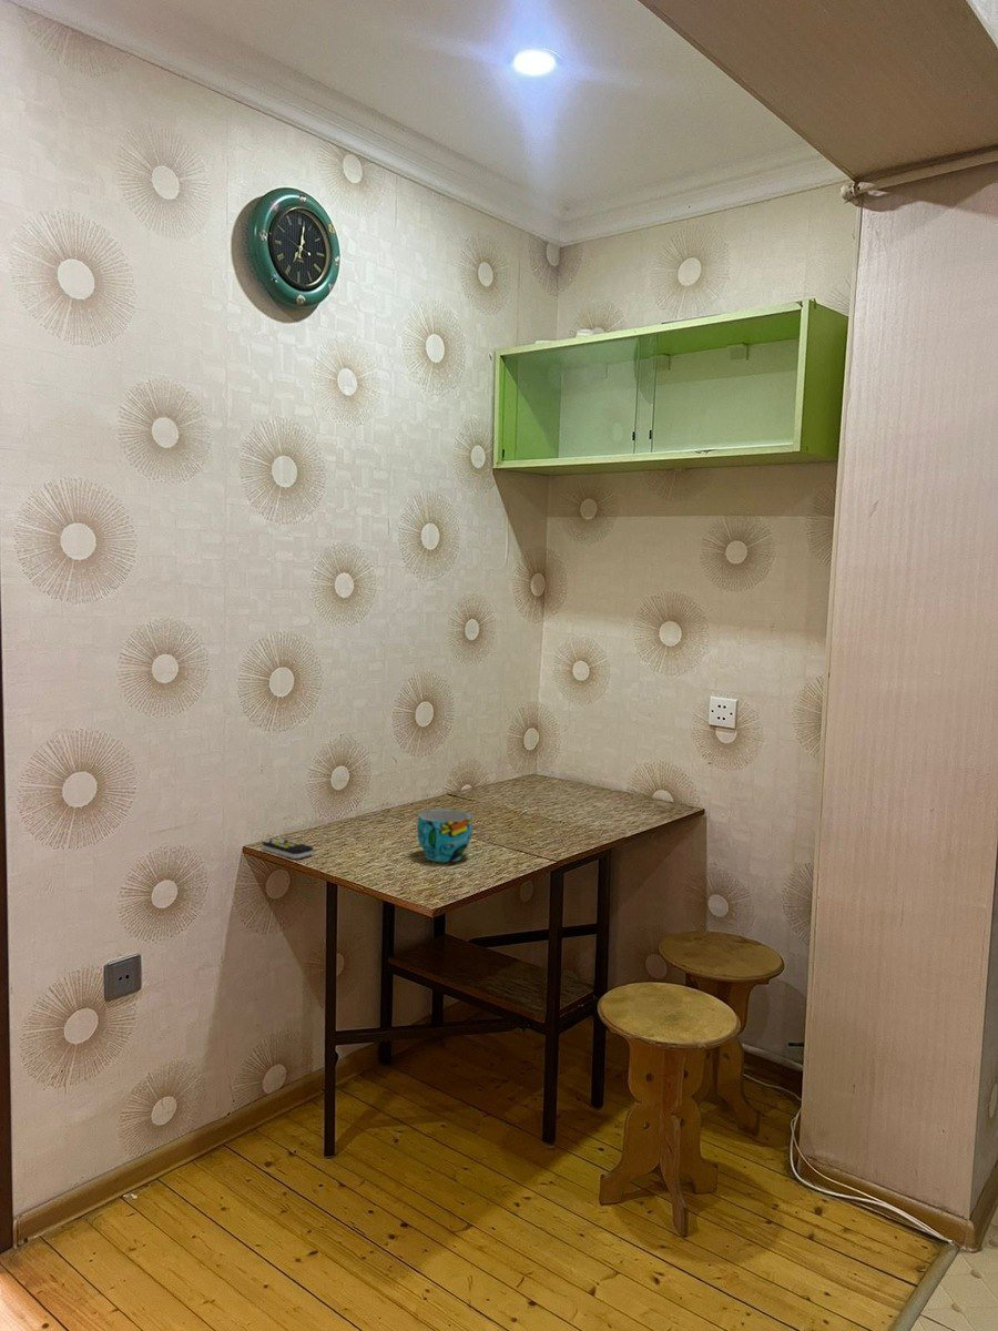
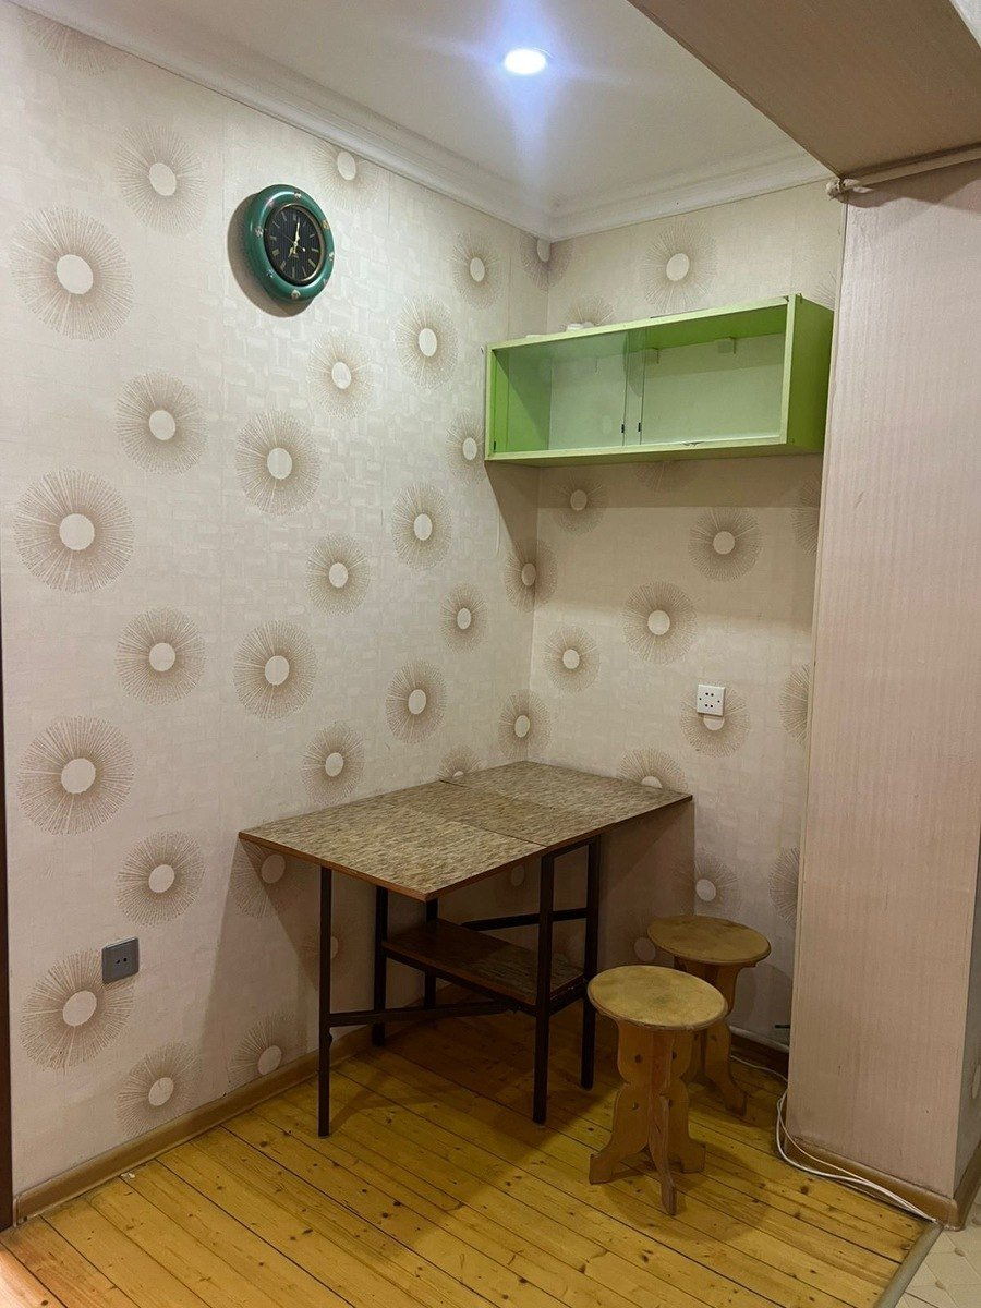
- cup [416,809,473,863]
- remote control [262,836,315,860]
